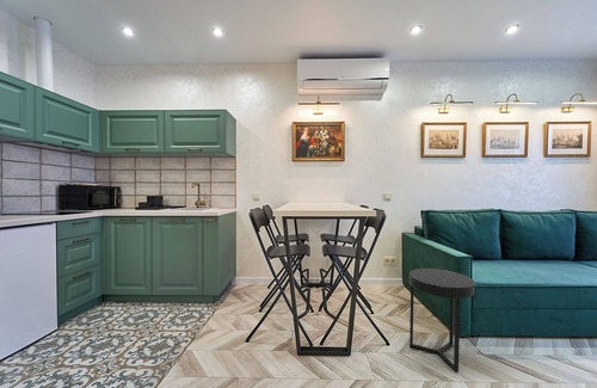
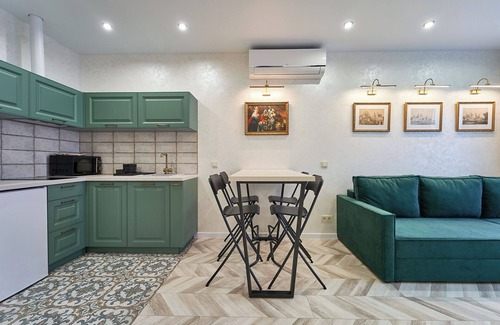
- side table [408,267,476,374]
